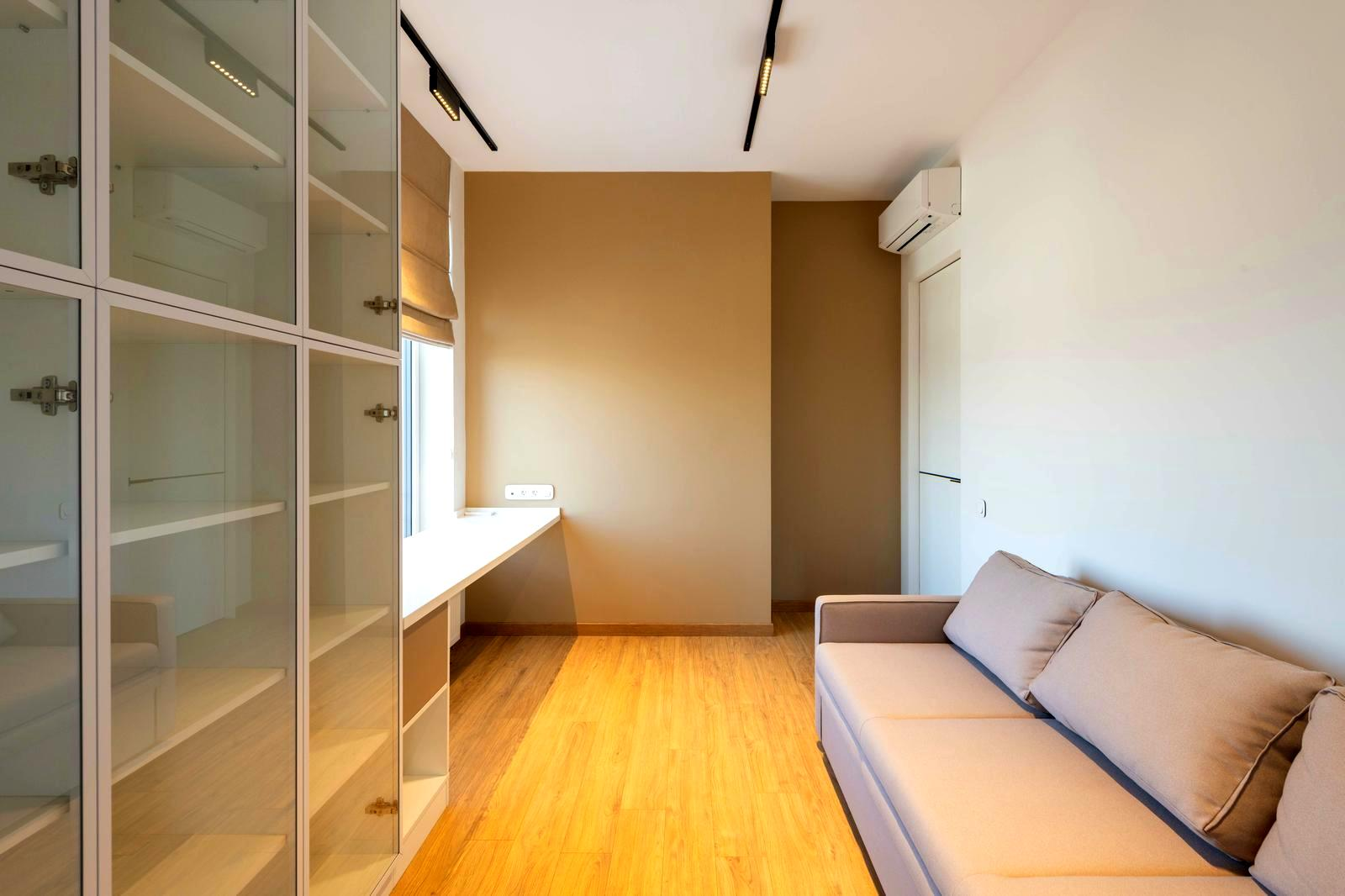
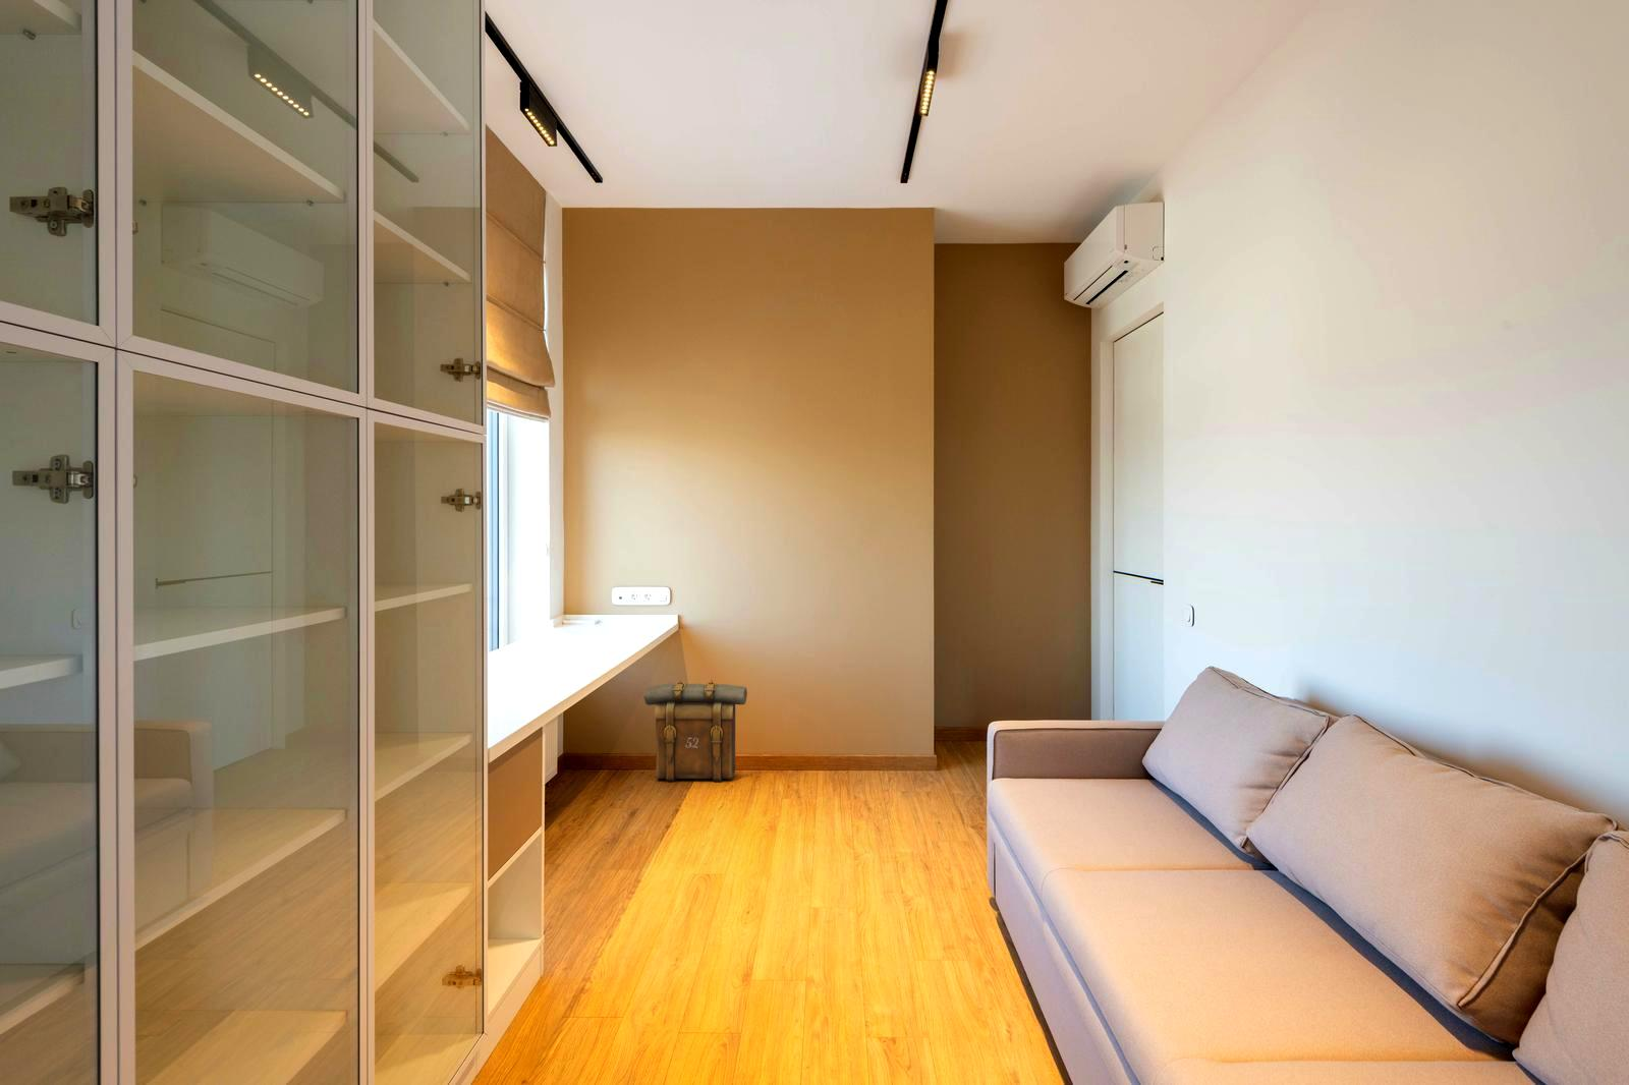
+ backpack [643,679,748,782]
